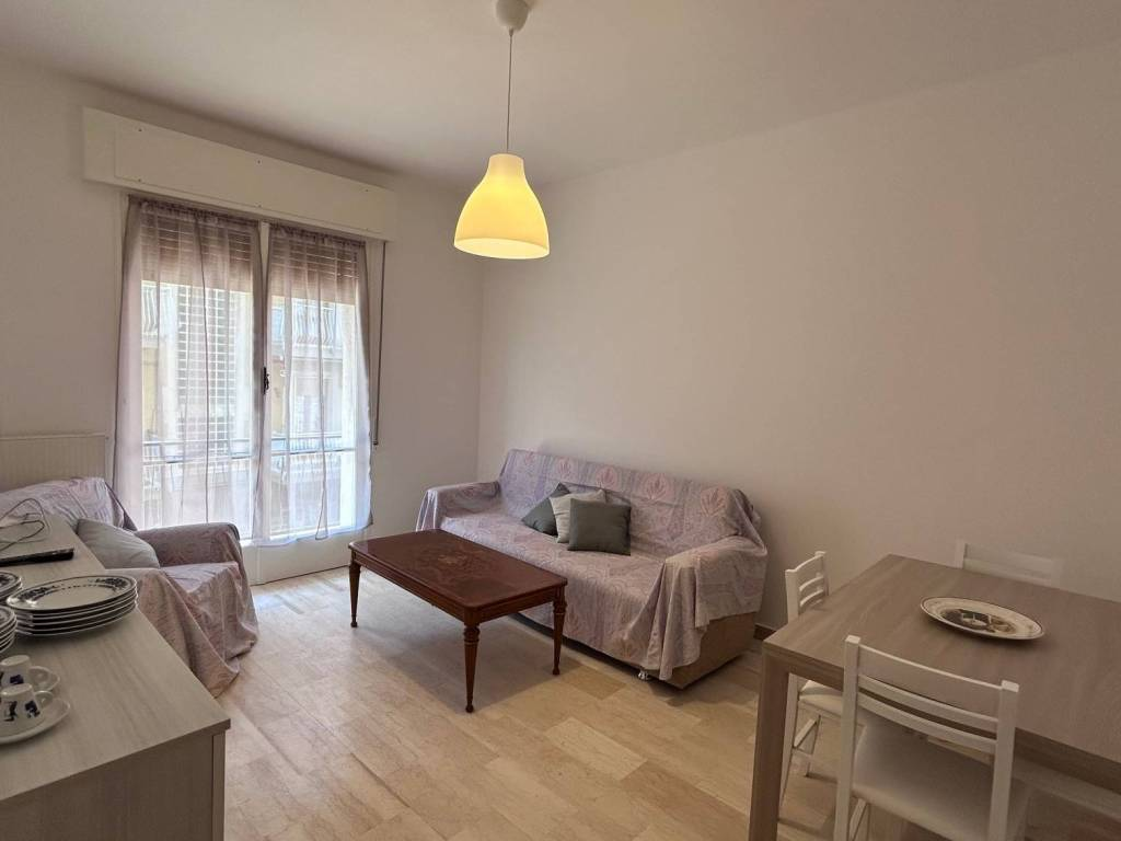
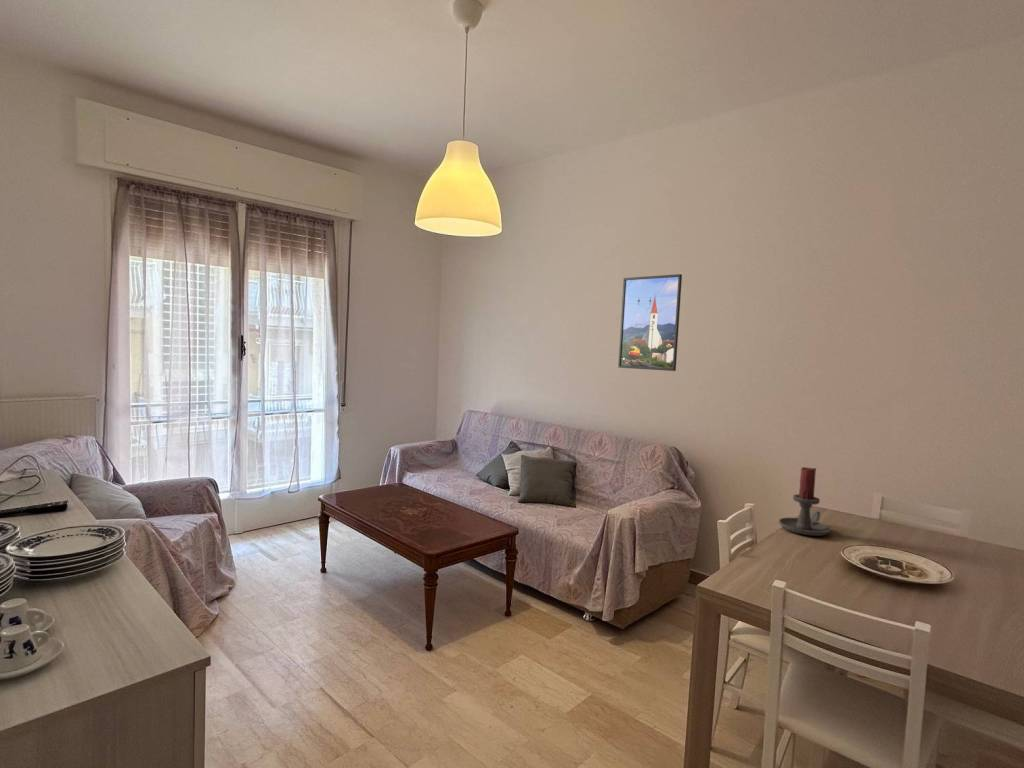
+ candle holder [778,466,832,537]
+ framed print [617,273,683,372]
